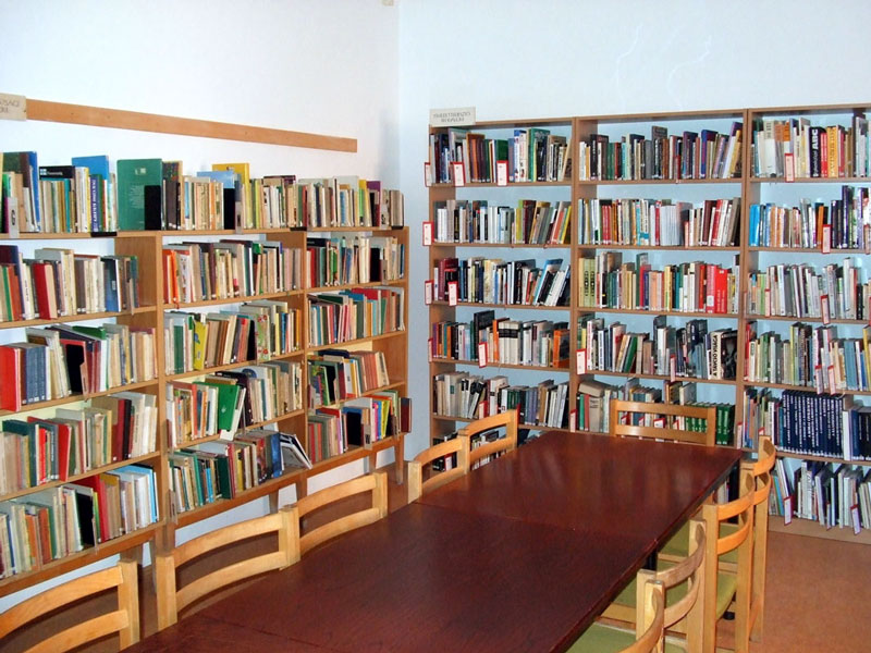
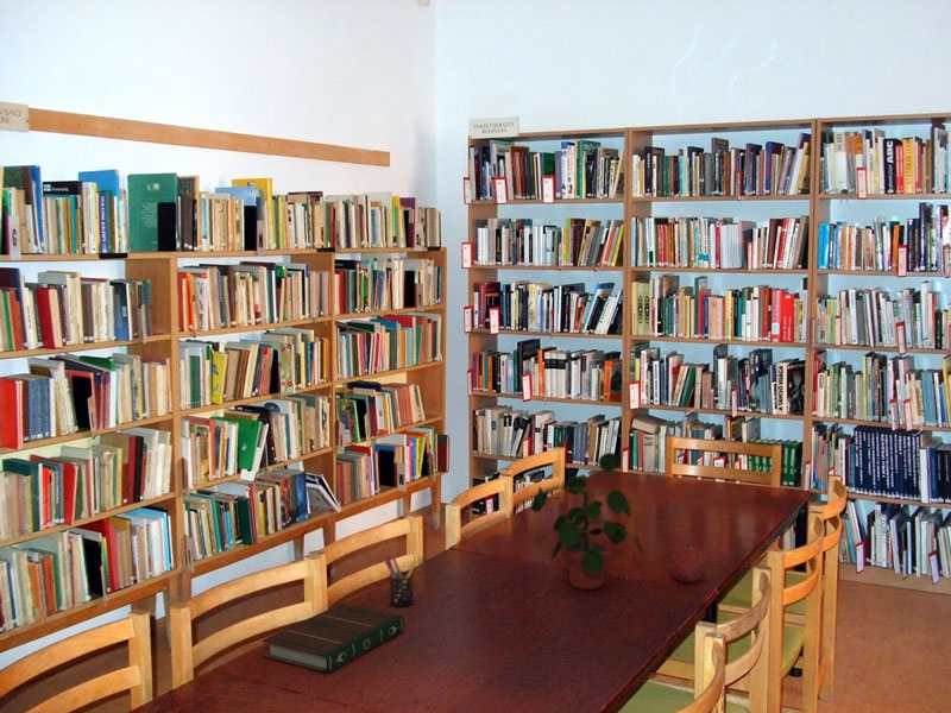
+ fruit [668,543,707,583]
+ potted plant [529,452,645,591]
+ book [262,602,405,674]
+ pen holder [384,554,418,607]
